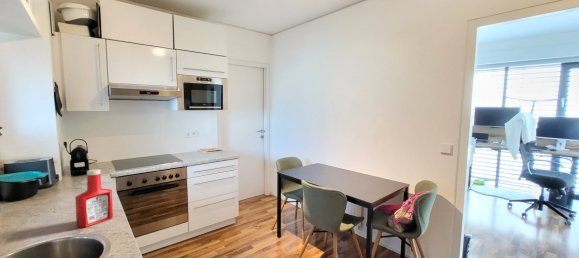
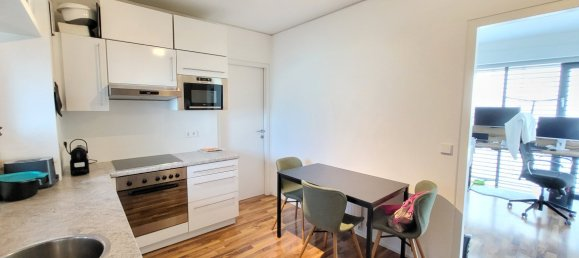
- soap bottle [74,168,114,229]
